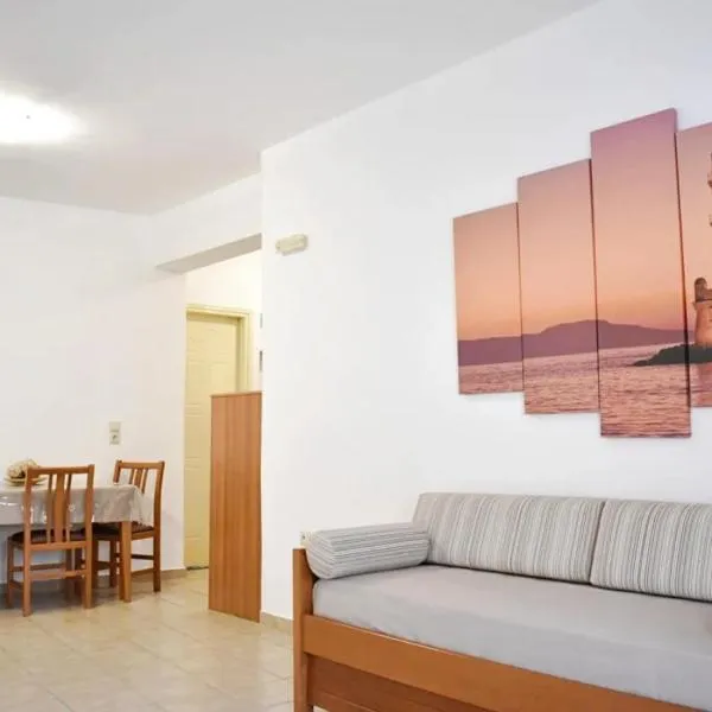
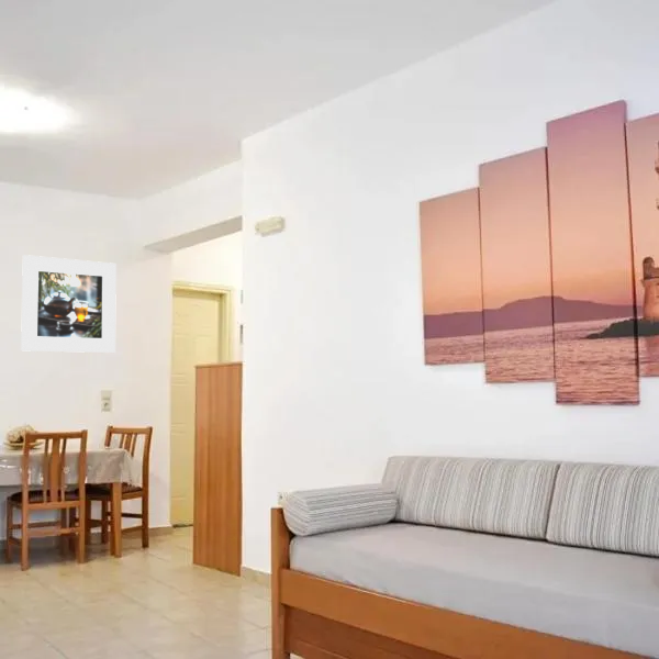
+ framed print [20,254,118,354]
